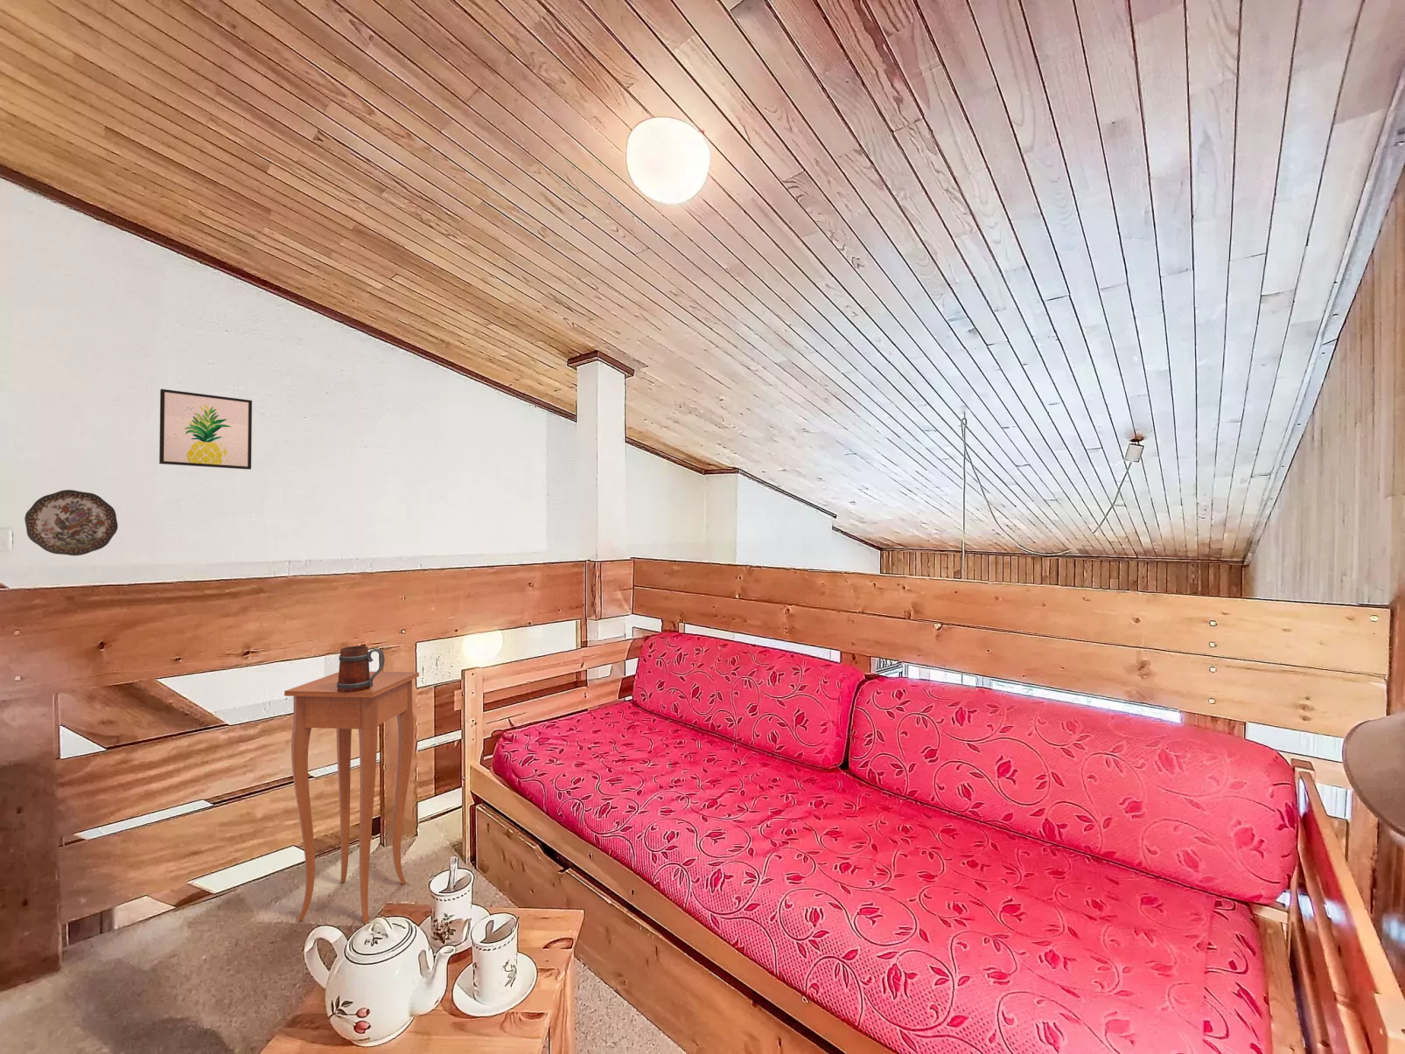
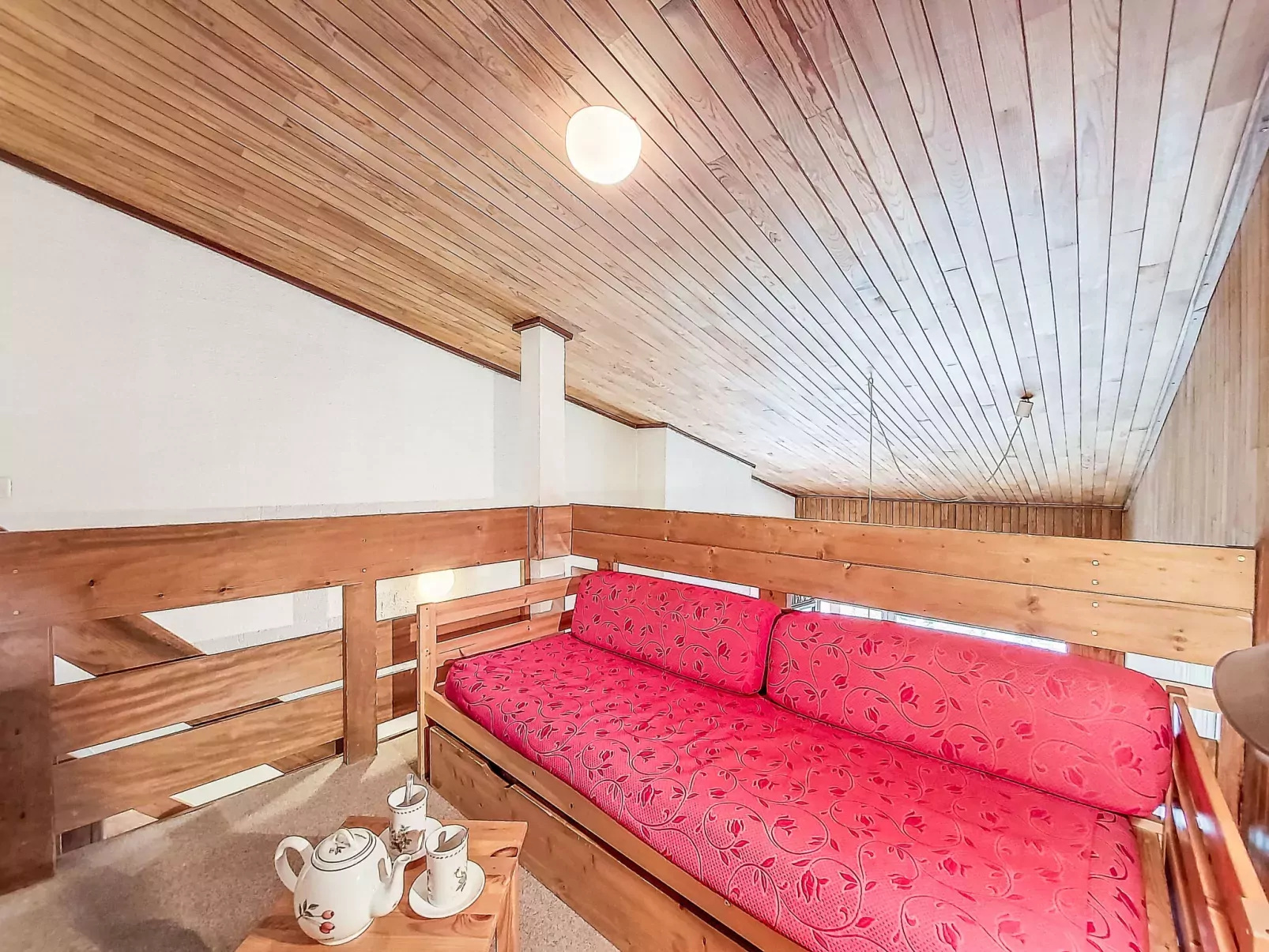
- decorative plate [23,489,118,556]
- side table [283,671,420,924]
- mug [337,645,385,693]
- wall art [158,389,252,471]
